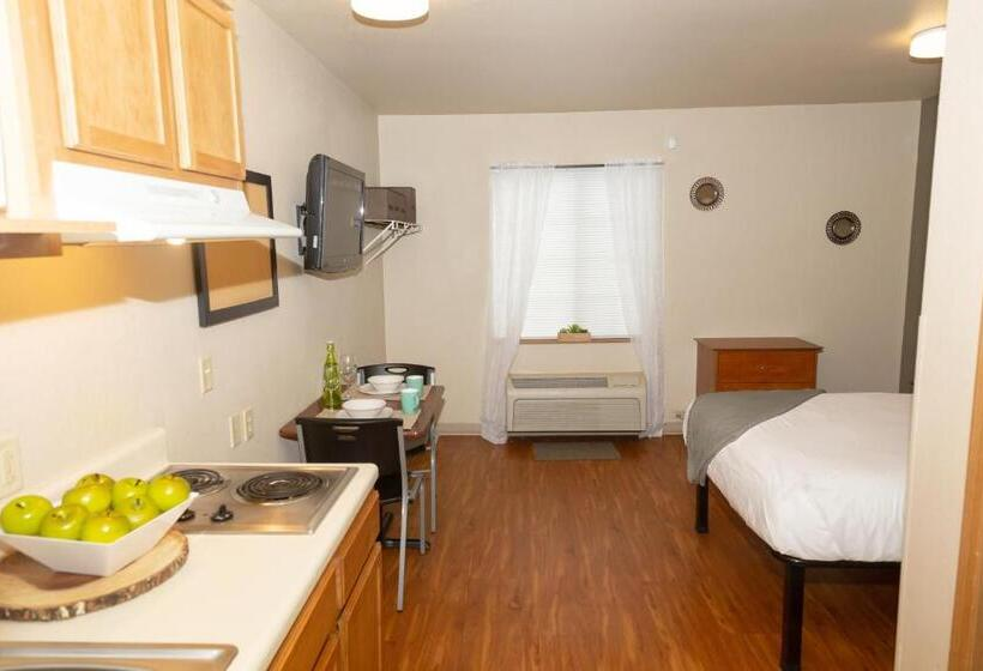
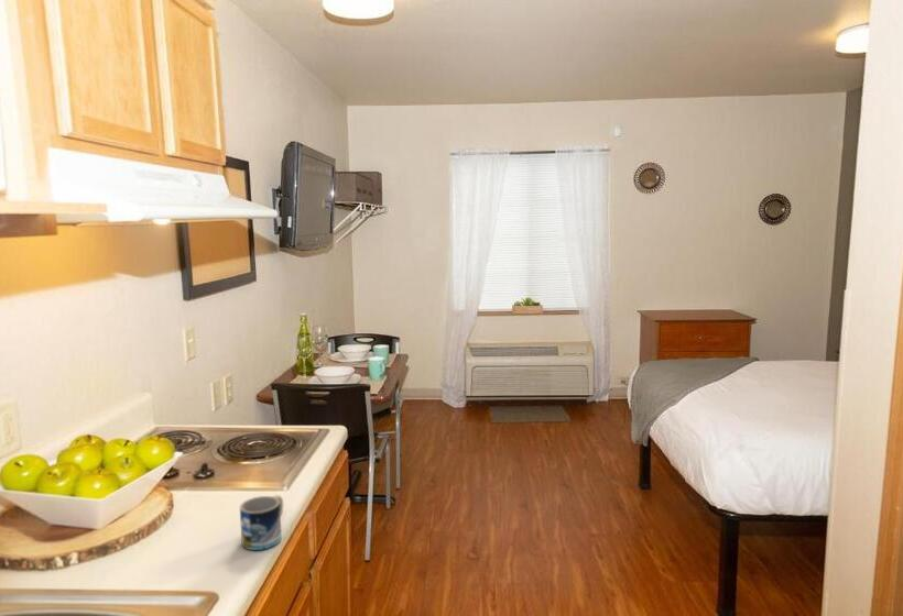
+ mug [239,494,284,551]
